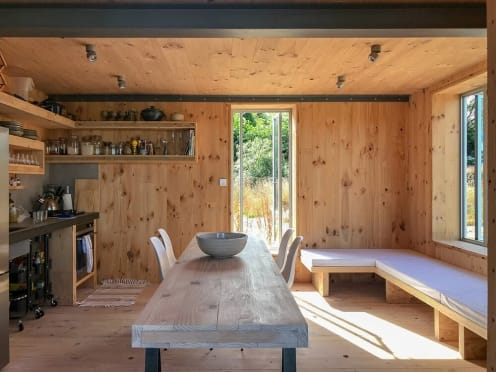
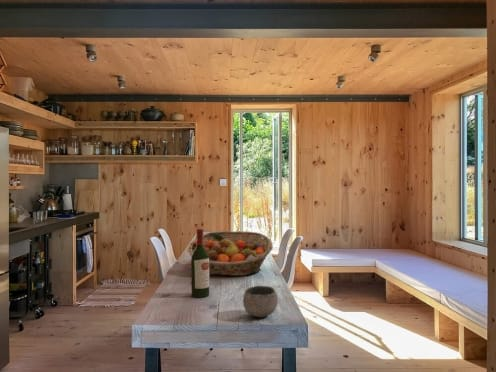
+ wine bottle [190,228,210,298]
+ bowl [242,285,279,318]
+ fruit basket [187,230,274,277]
